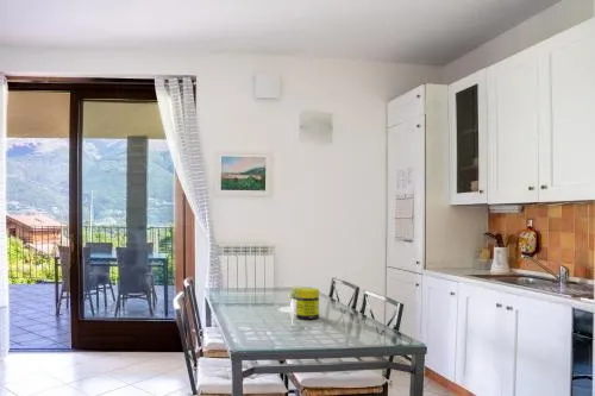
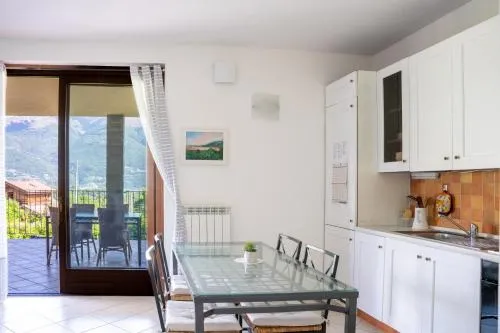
- jar [295,287,320,320]
